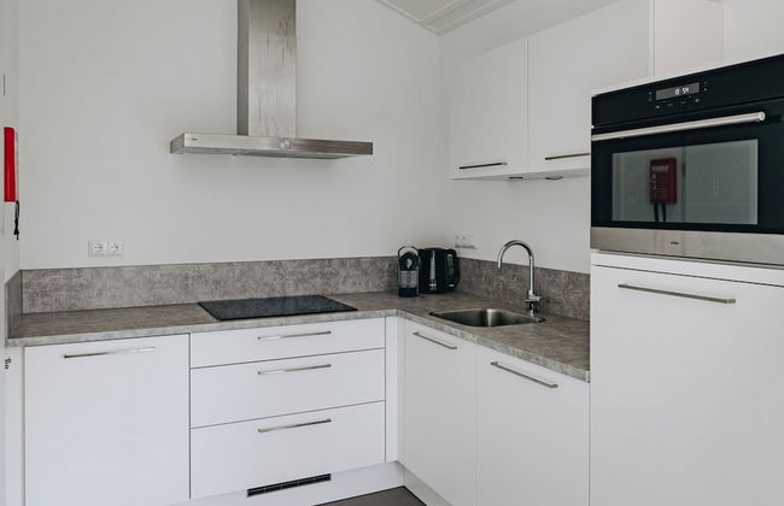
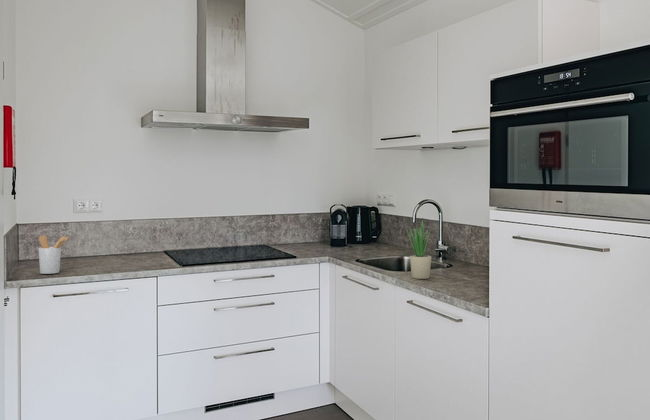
+ utensil holder [38,234,70,275]
+ potted plant [405,217,432,280]
